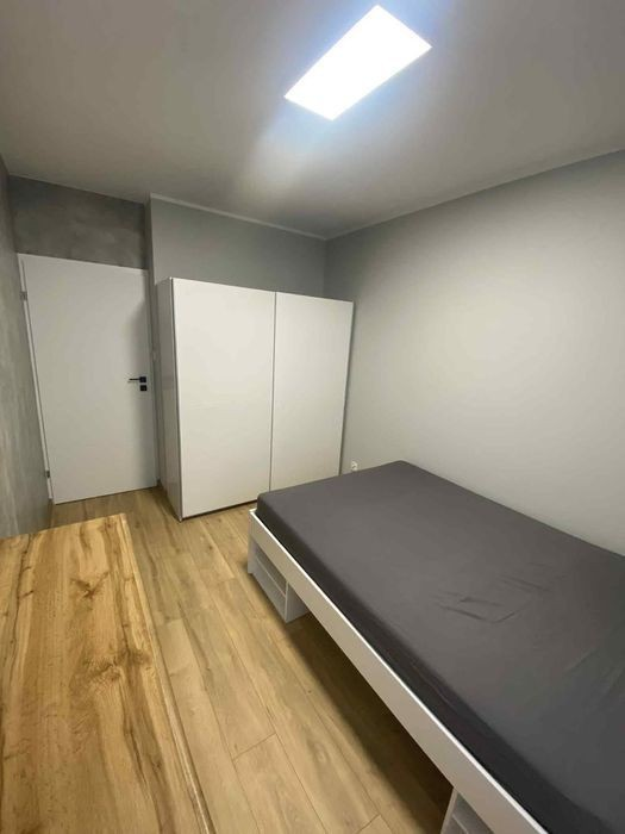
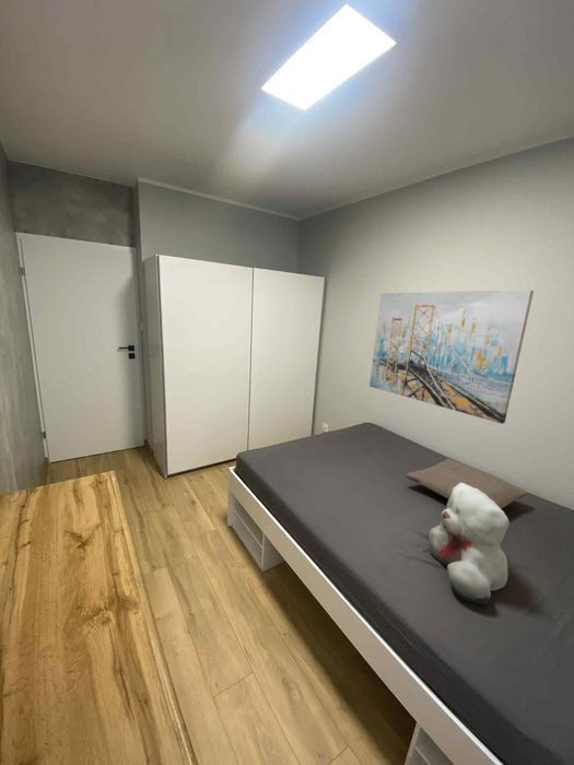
+ pillow [405,457,528,509]
+ wall art [368,289,535,425]
+ teddy bear [427,483,511,605]
